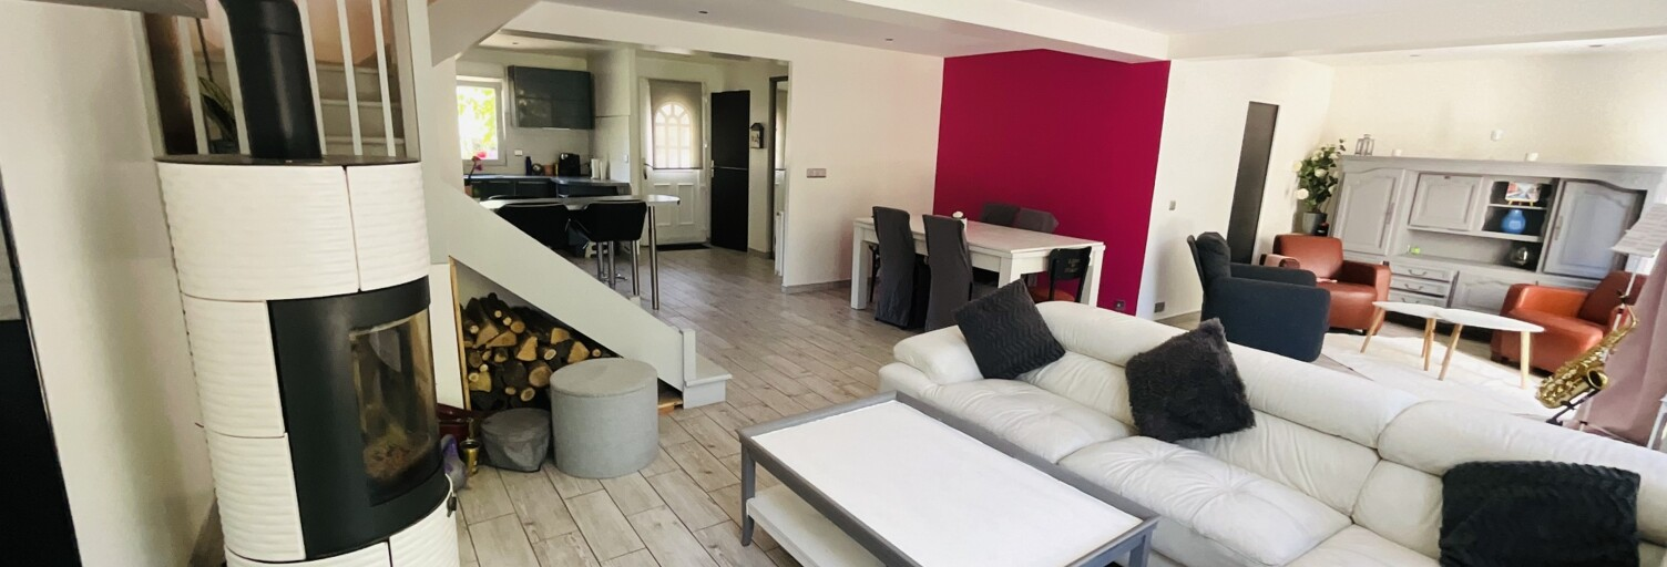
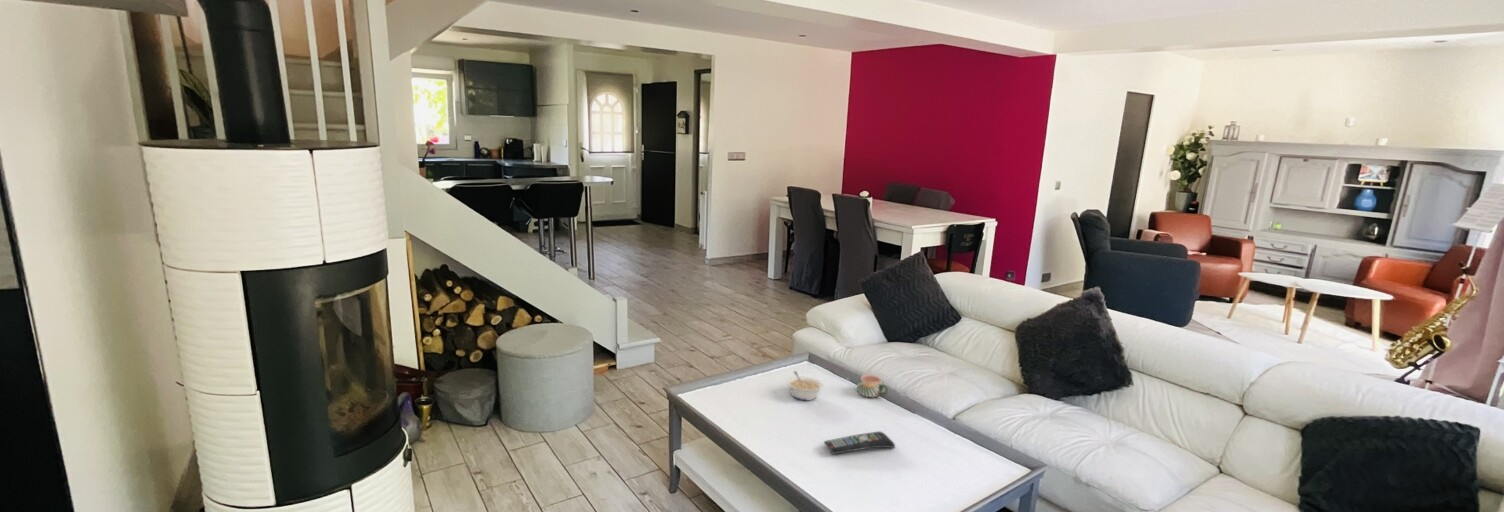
+ remote control [823,430,896,455]
+ mug [856,374,889,398]
+ legume [785,370,824,401]
